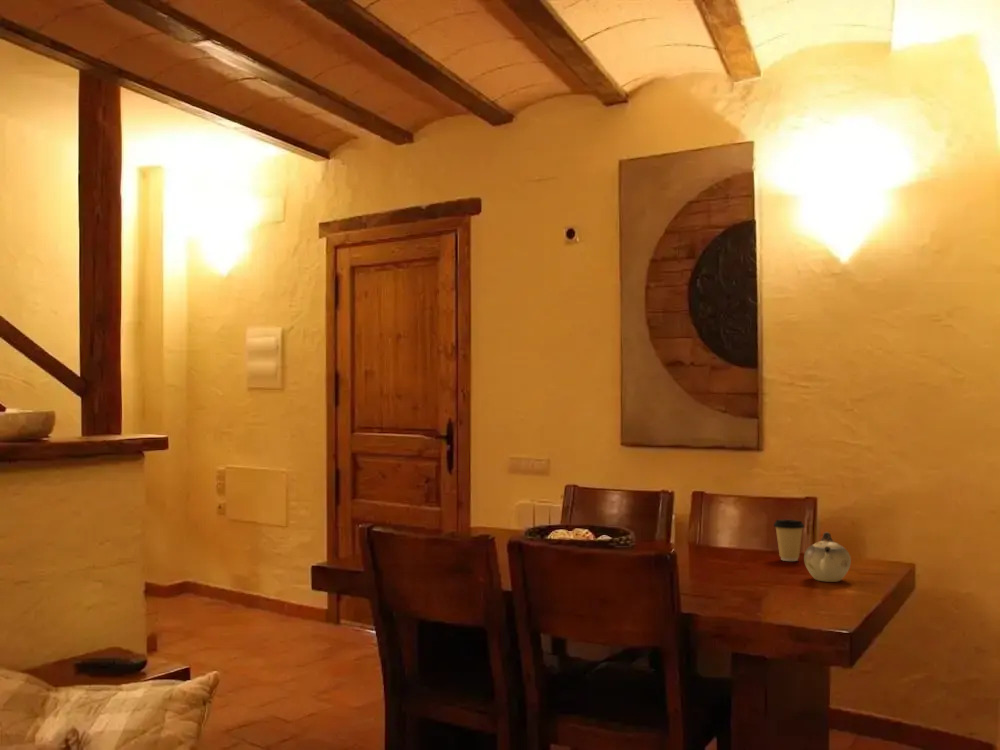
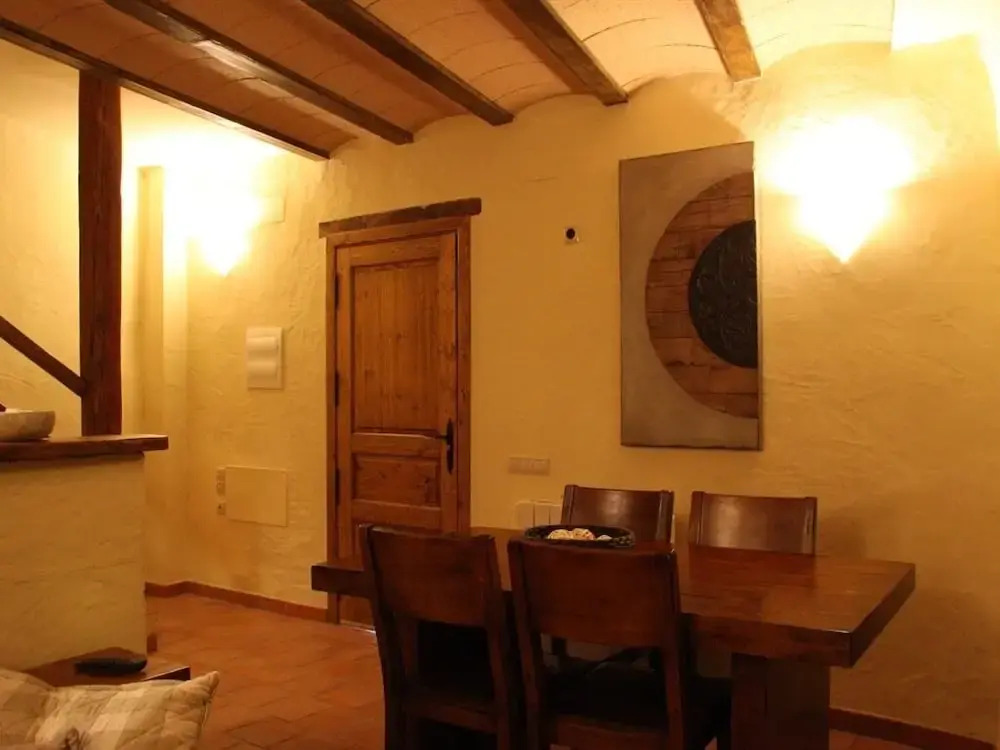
- coffee cup [772,519,806,562]
- teapot [803,531,852,583]
